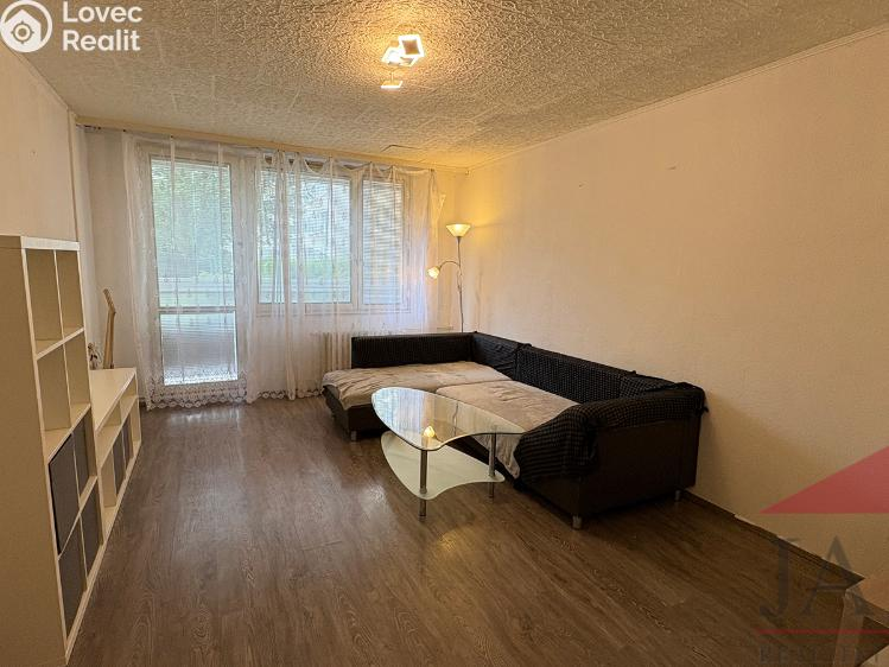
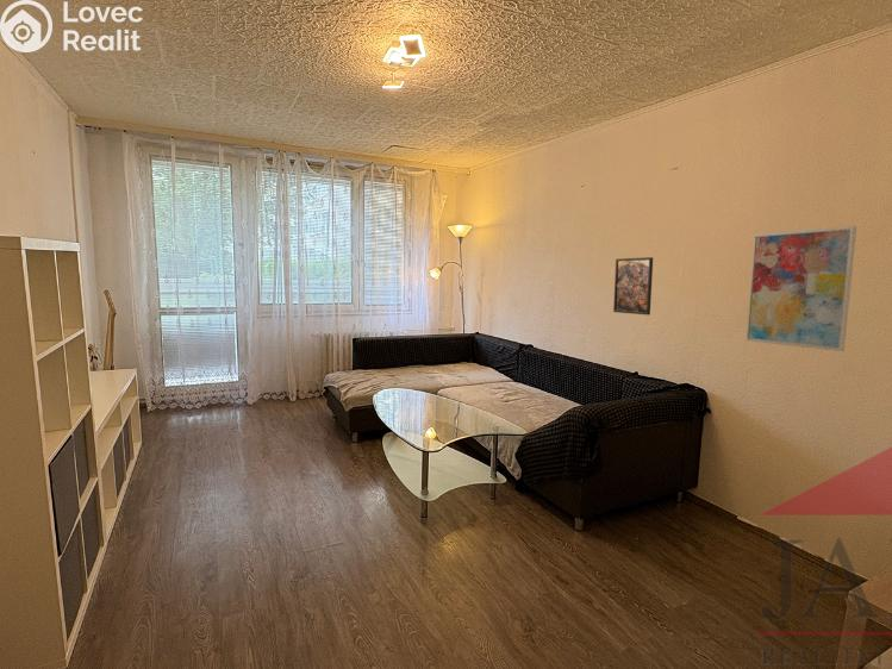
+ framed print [612,256,654,317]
+ wall art [746,225,857,352]
